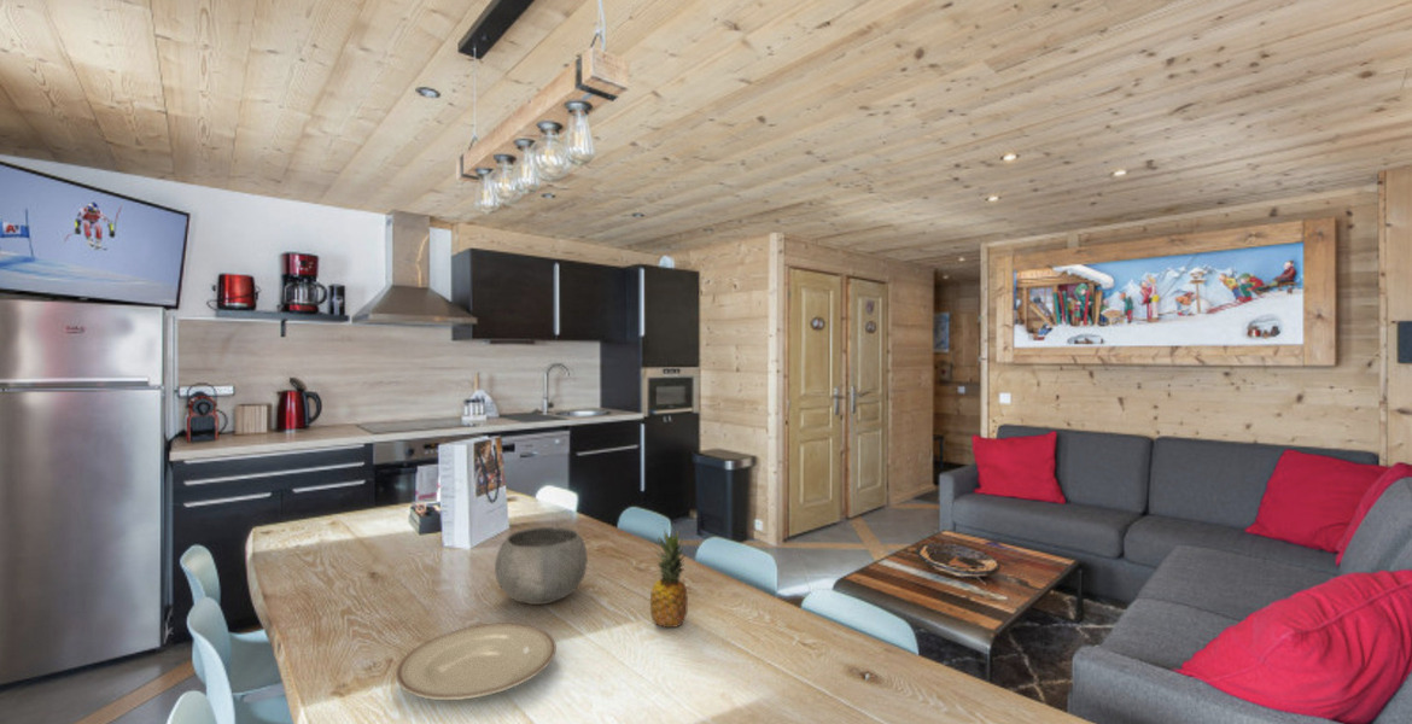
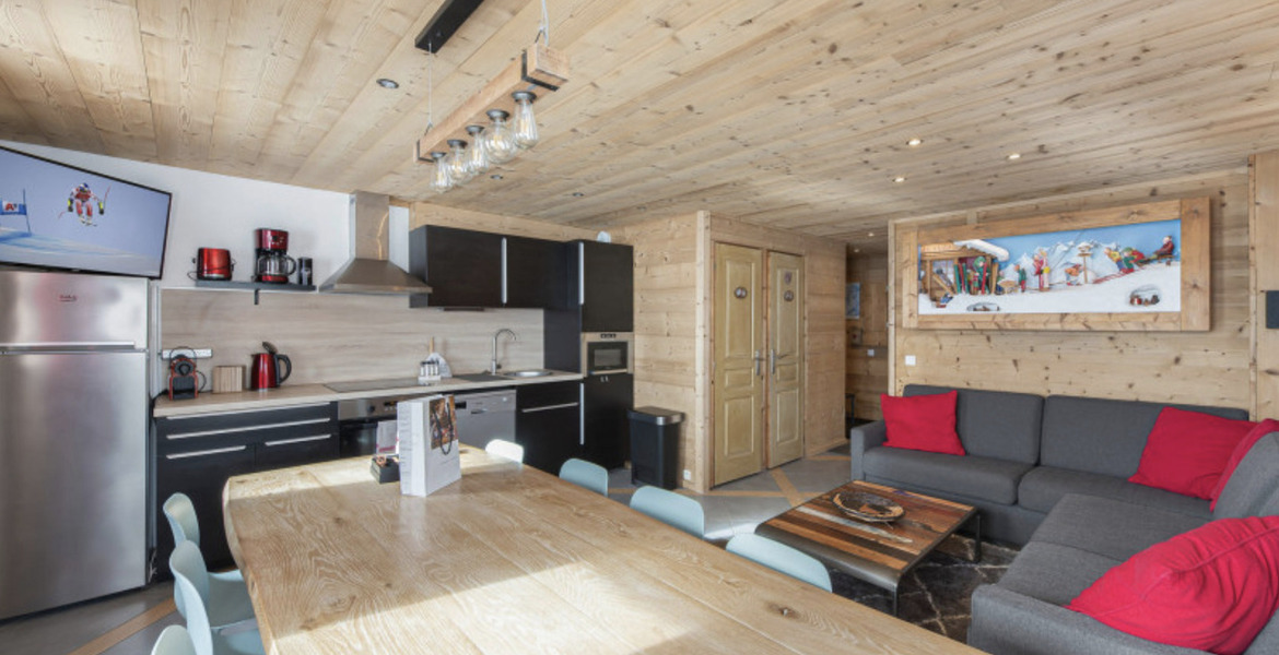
- fruit [649,529,689,629]
- plate [395,623,558,701]
- bowl [494,526,589,606]
